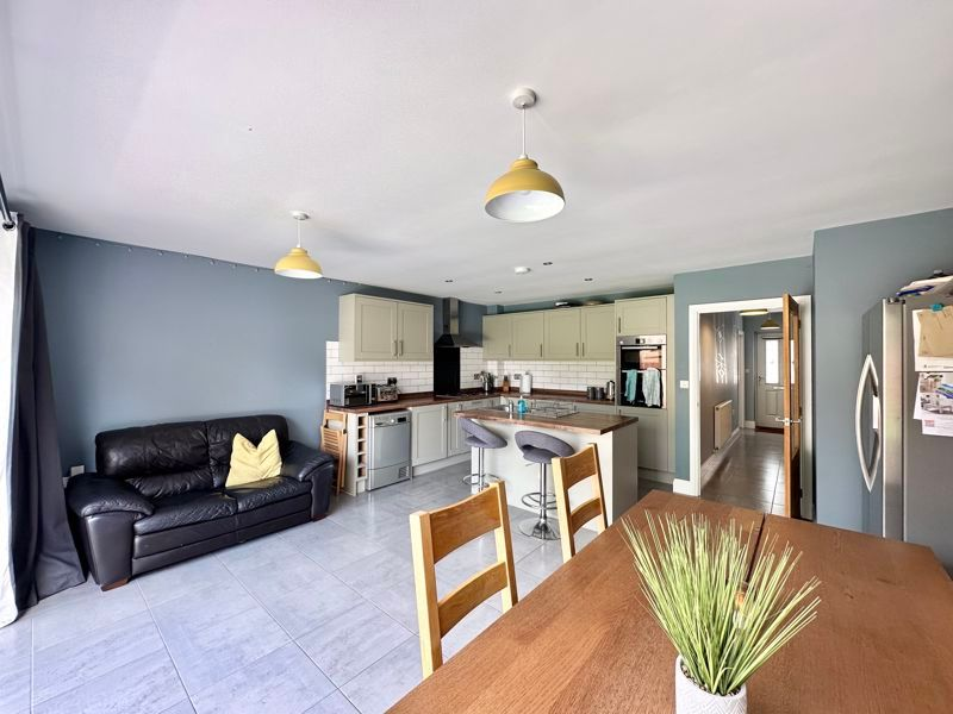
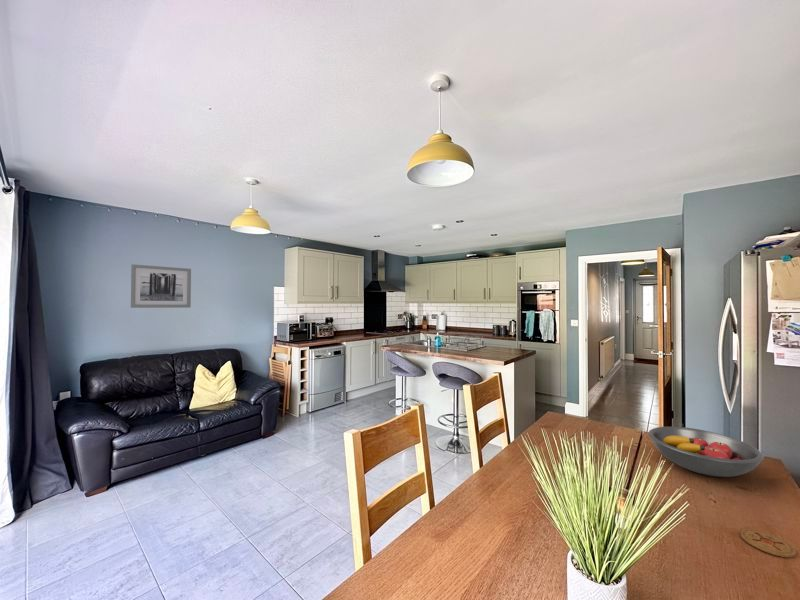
+ wall art [130,263,192,309]
+ coaster [740,528,797,558]
+ fruit bowl [647,426,765,478]
